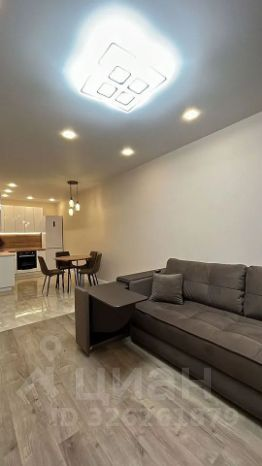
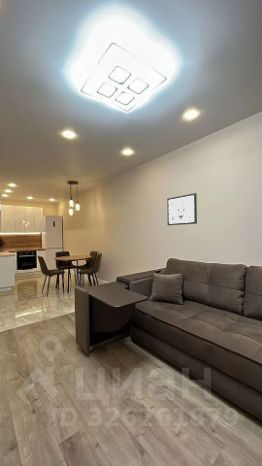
+ wall art [166,192,198,226]
